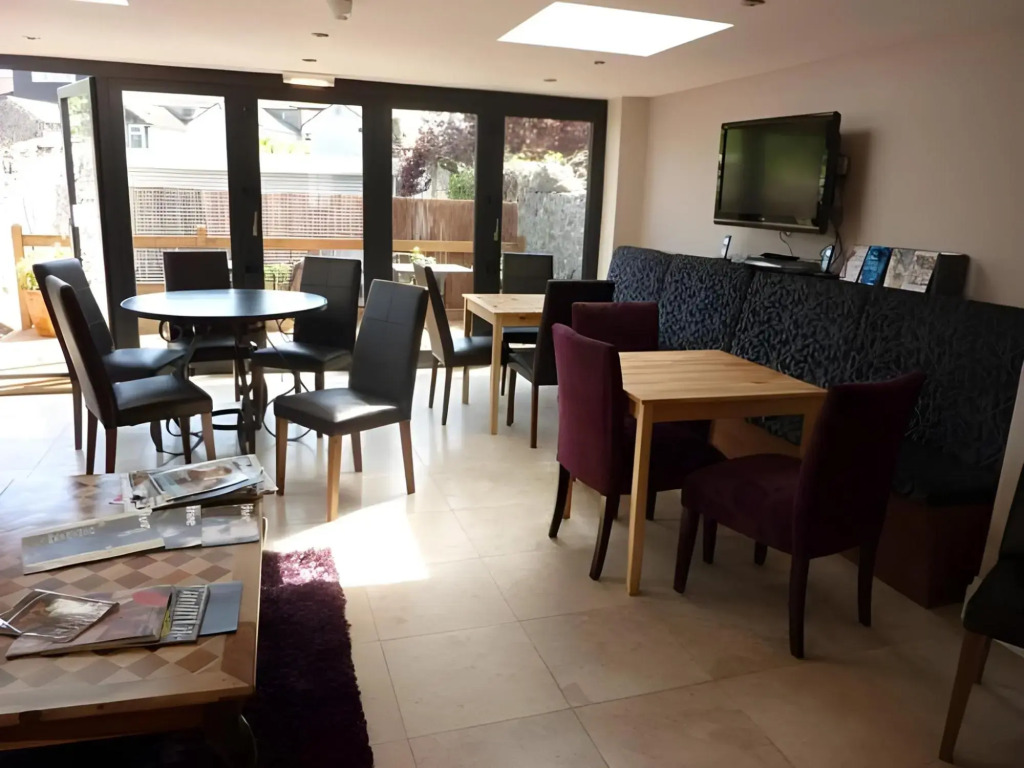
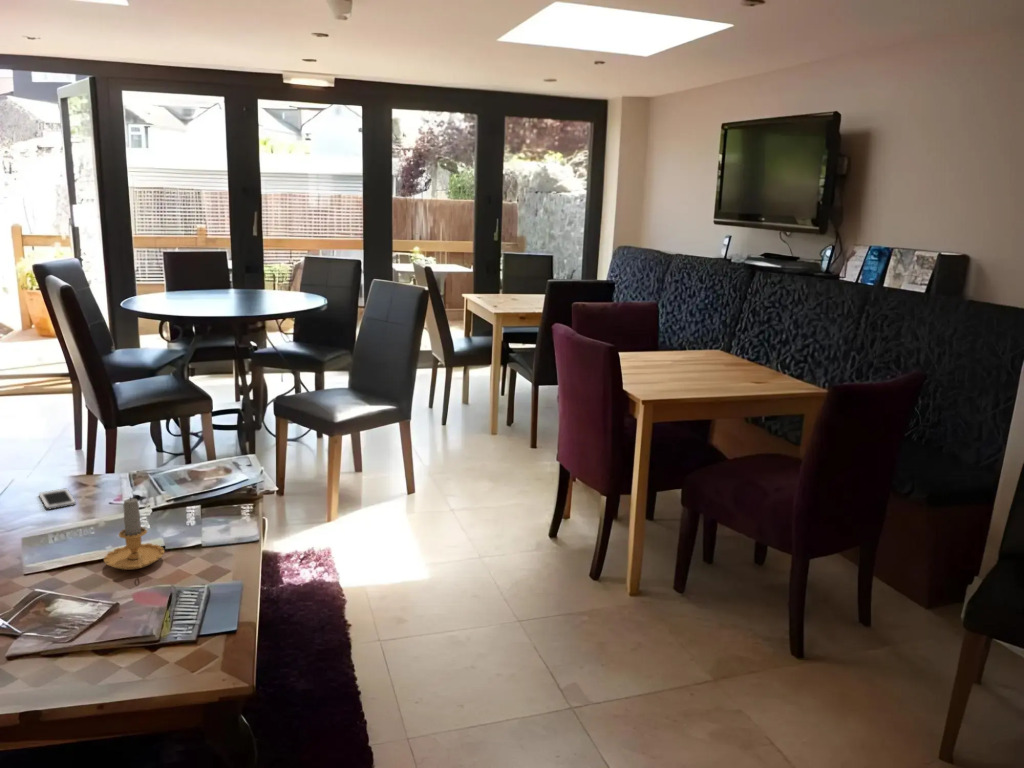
+ cell phone [38,488,77,511]
+ candle [103,495,166,571]
